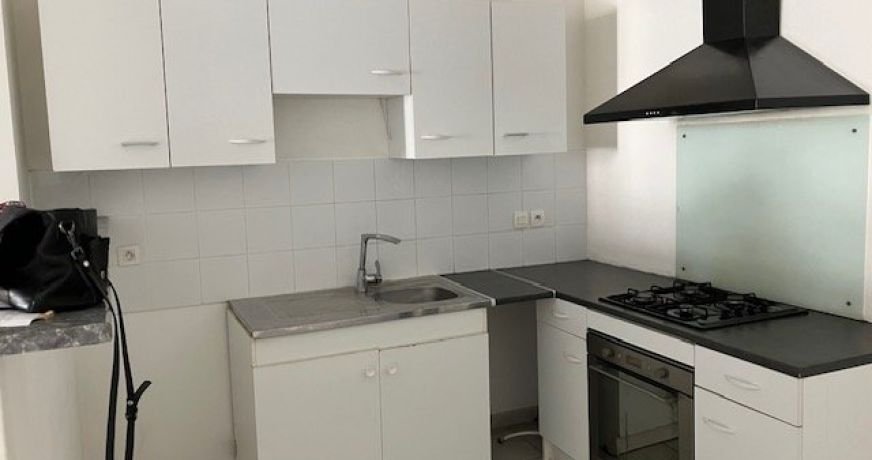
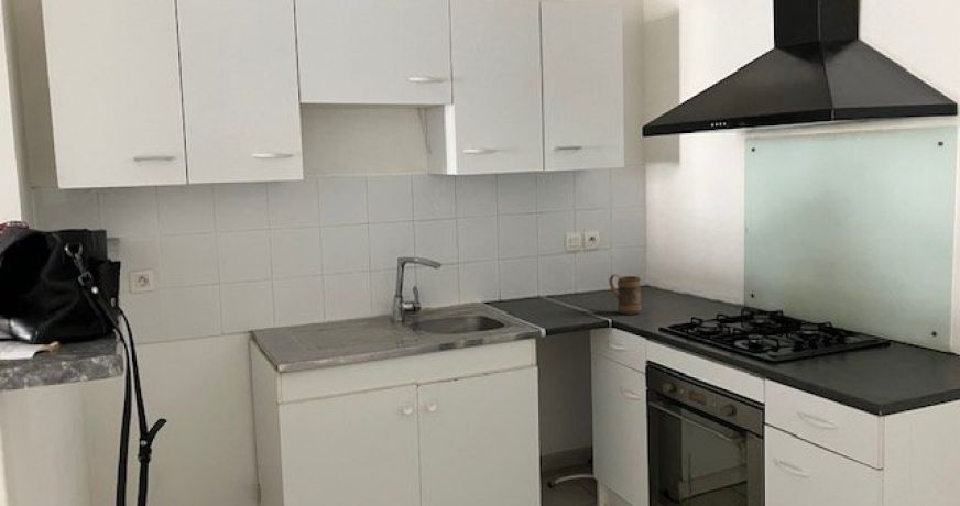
+ mug [608,273,642,316]
